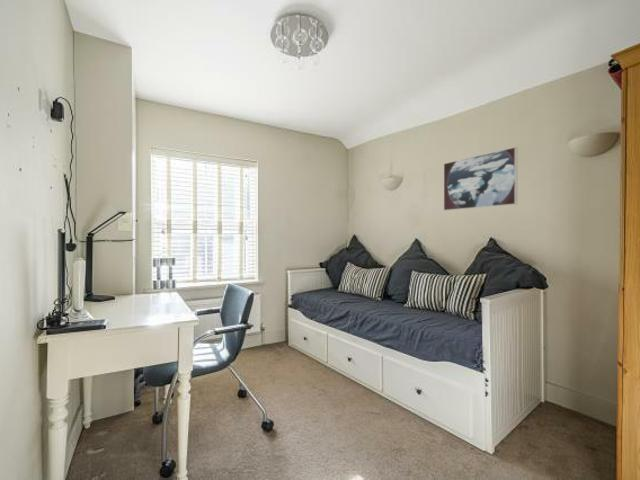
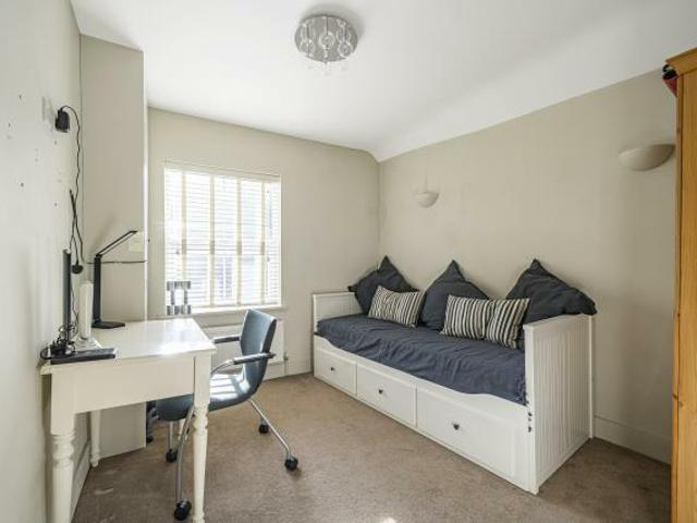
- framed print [443,146,518,212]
